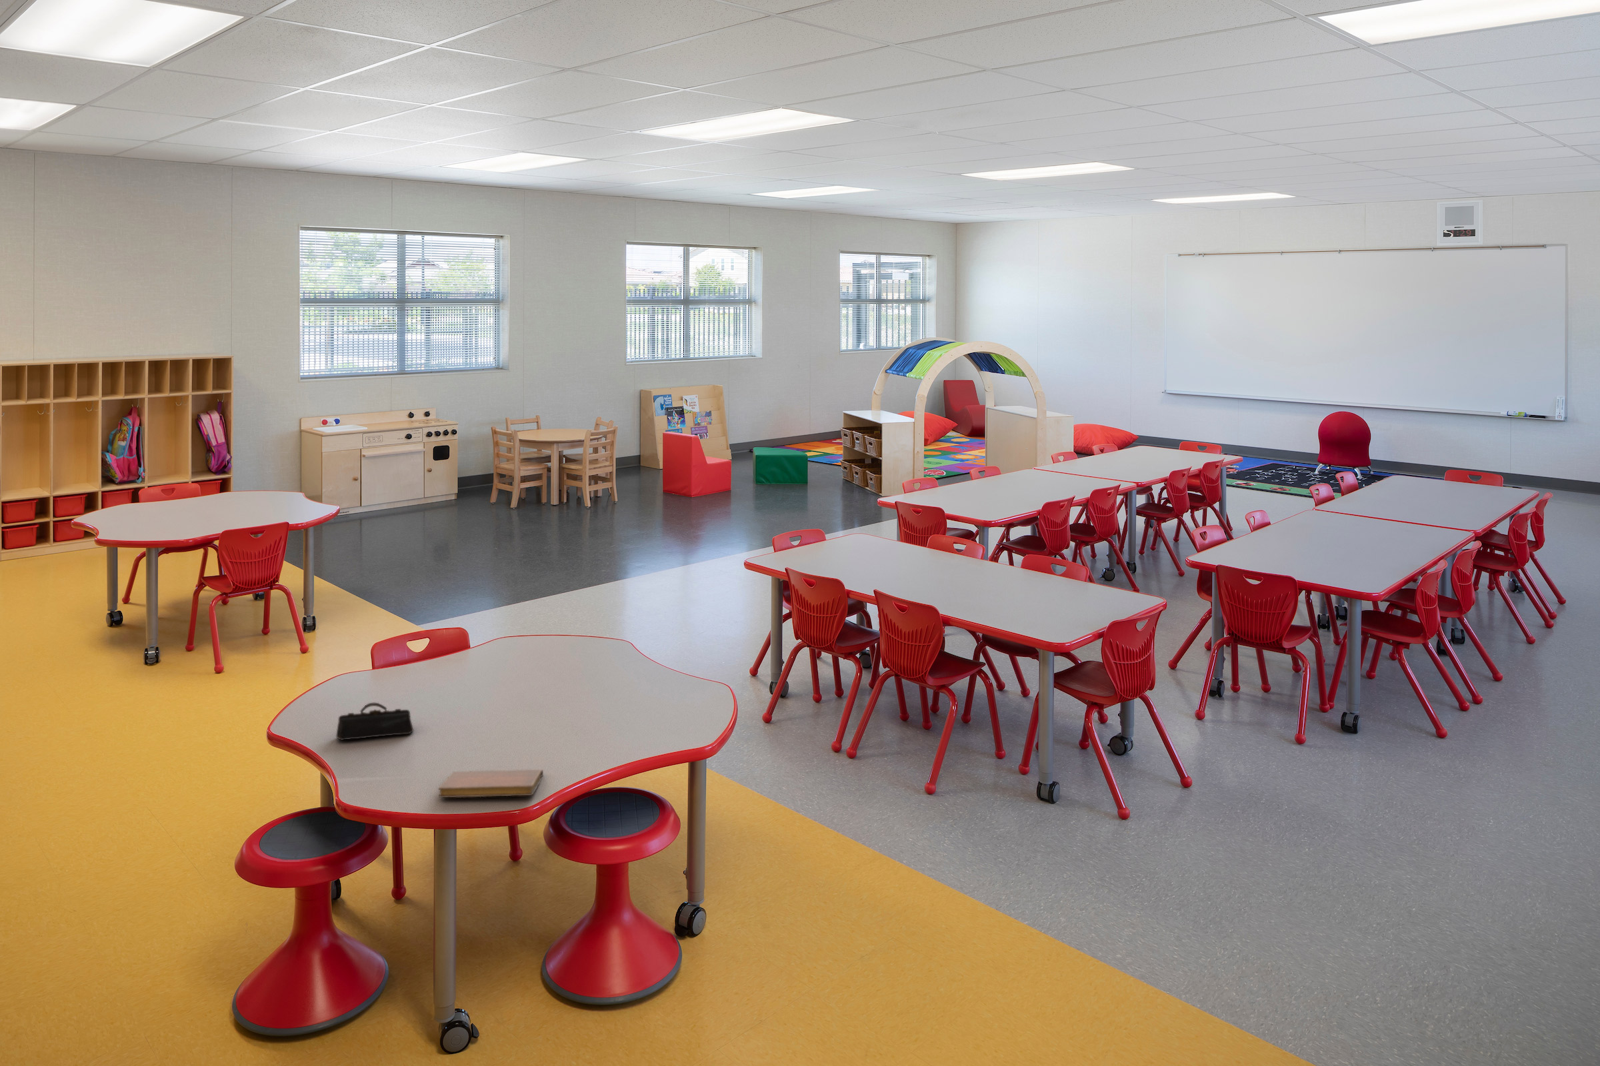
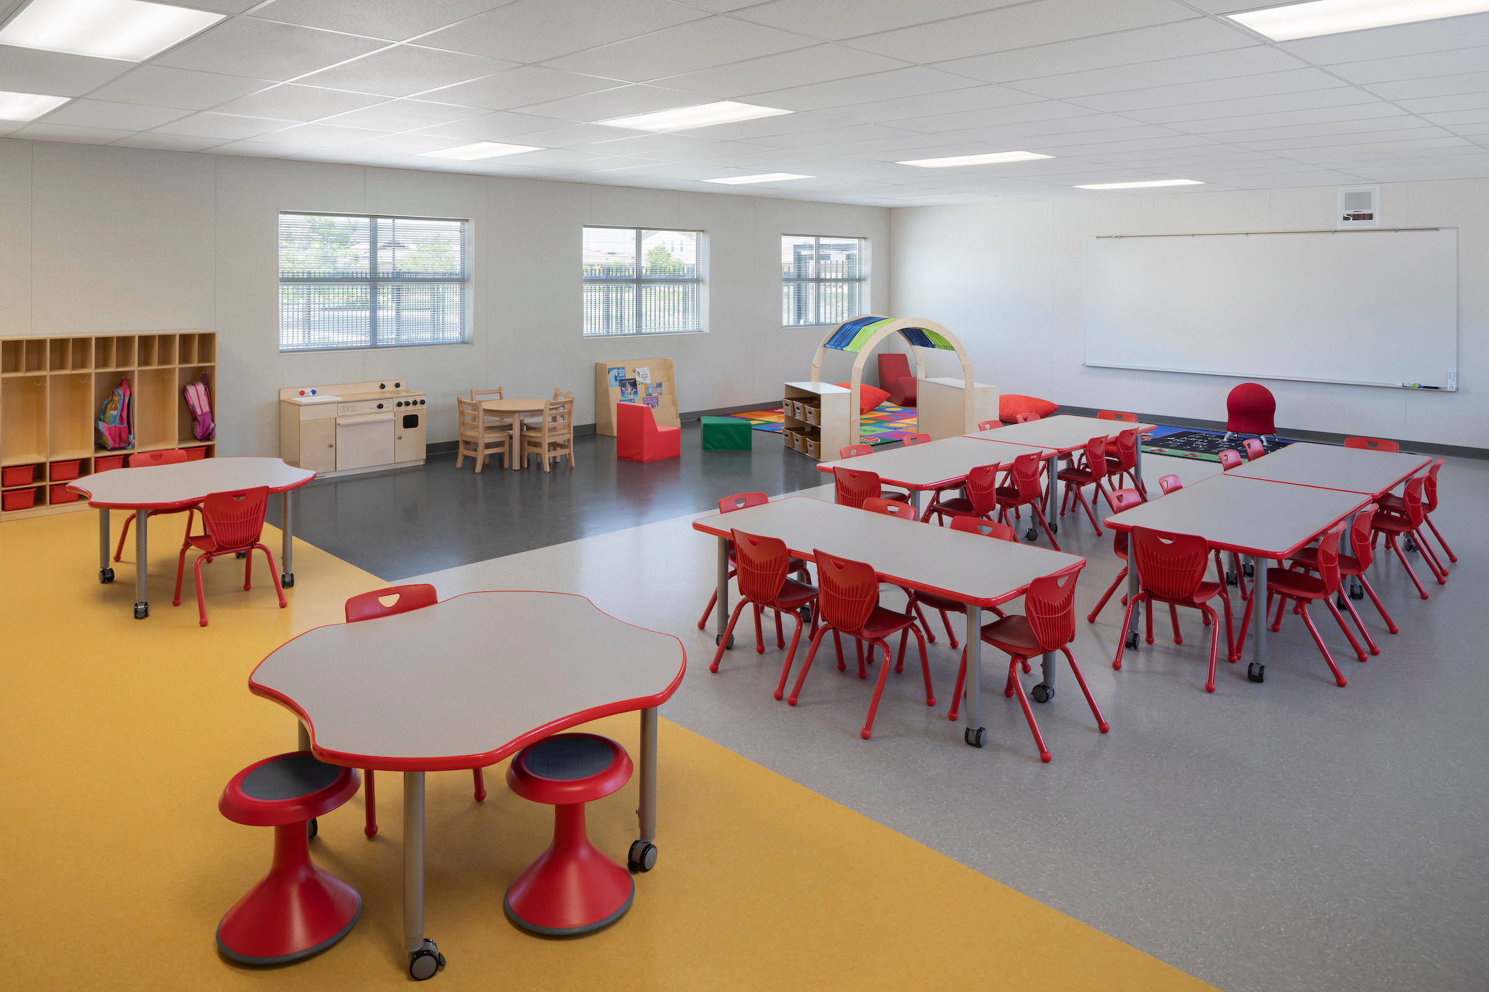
- pencil case [336,702,414,741]
- notebook [438,769,544,798]
